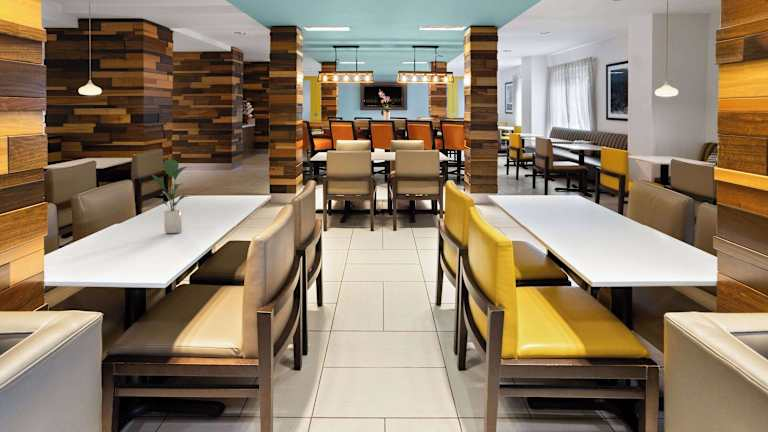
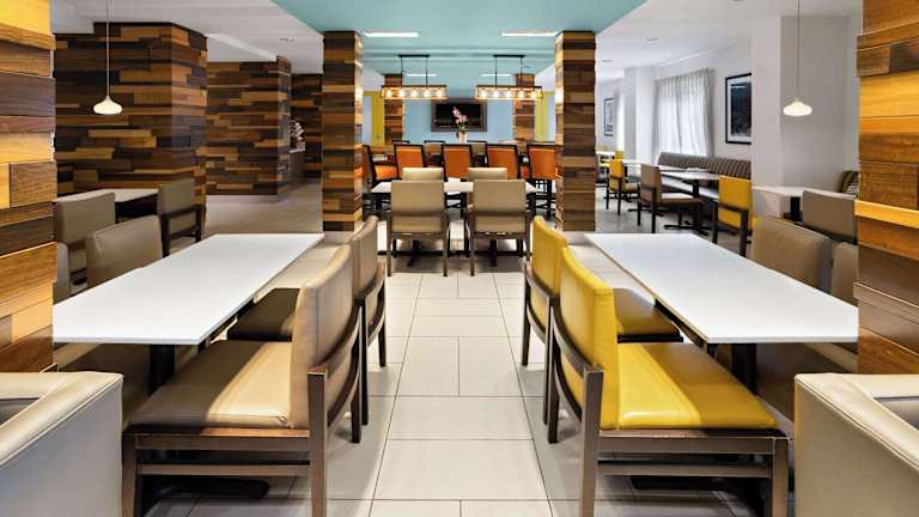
- potted plant [150,157,189,234]
